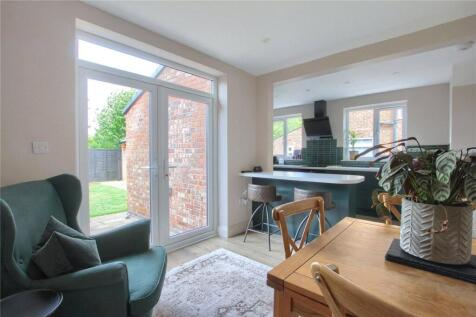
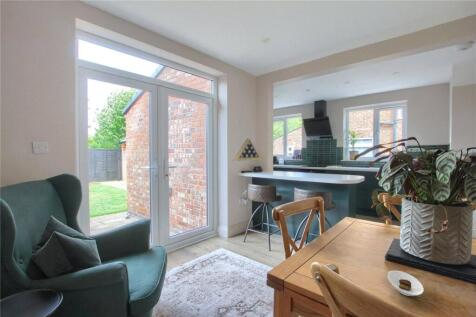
+ saucer [387,270,424,297]
+ display case [231,137,263,162]
